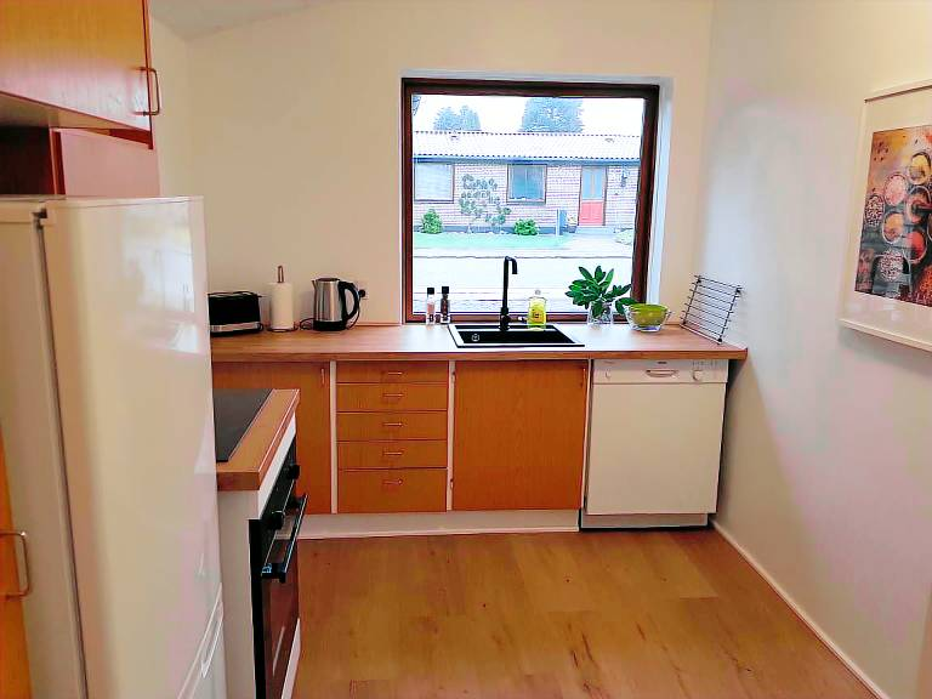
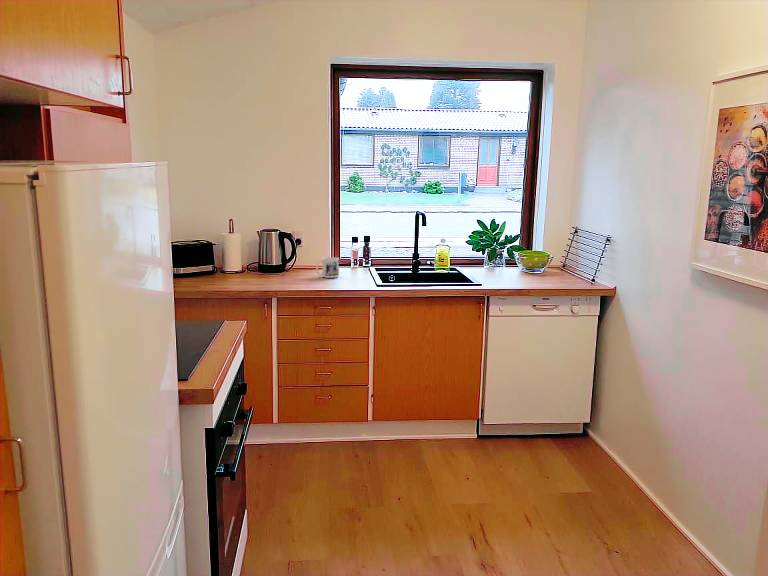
+ mug [315,256,340,279]
